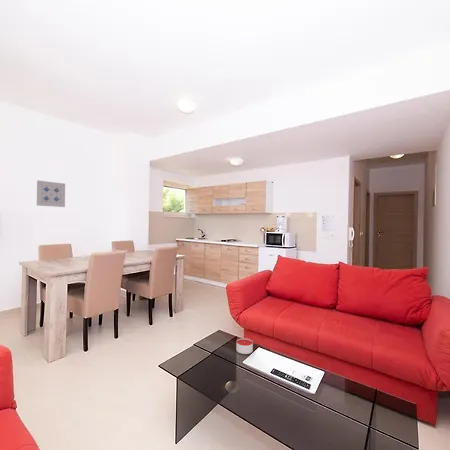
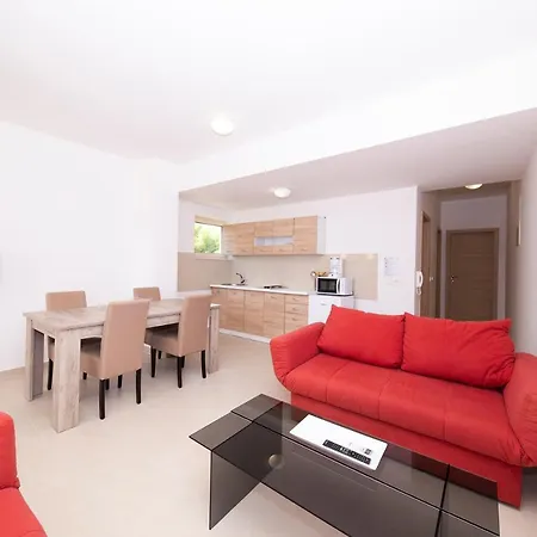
- candle [235,337,254,355]
- wall art [36,179,66,208]
